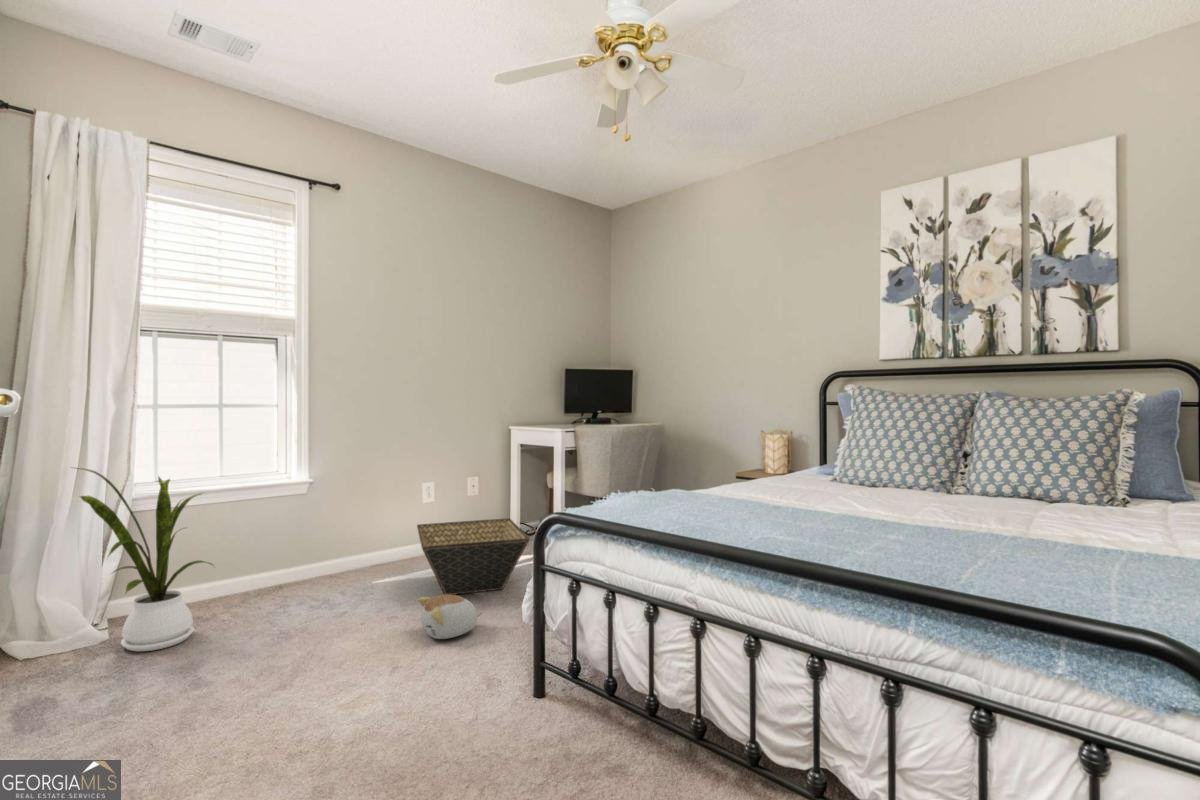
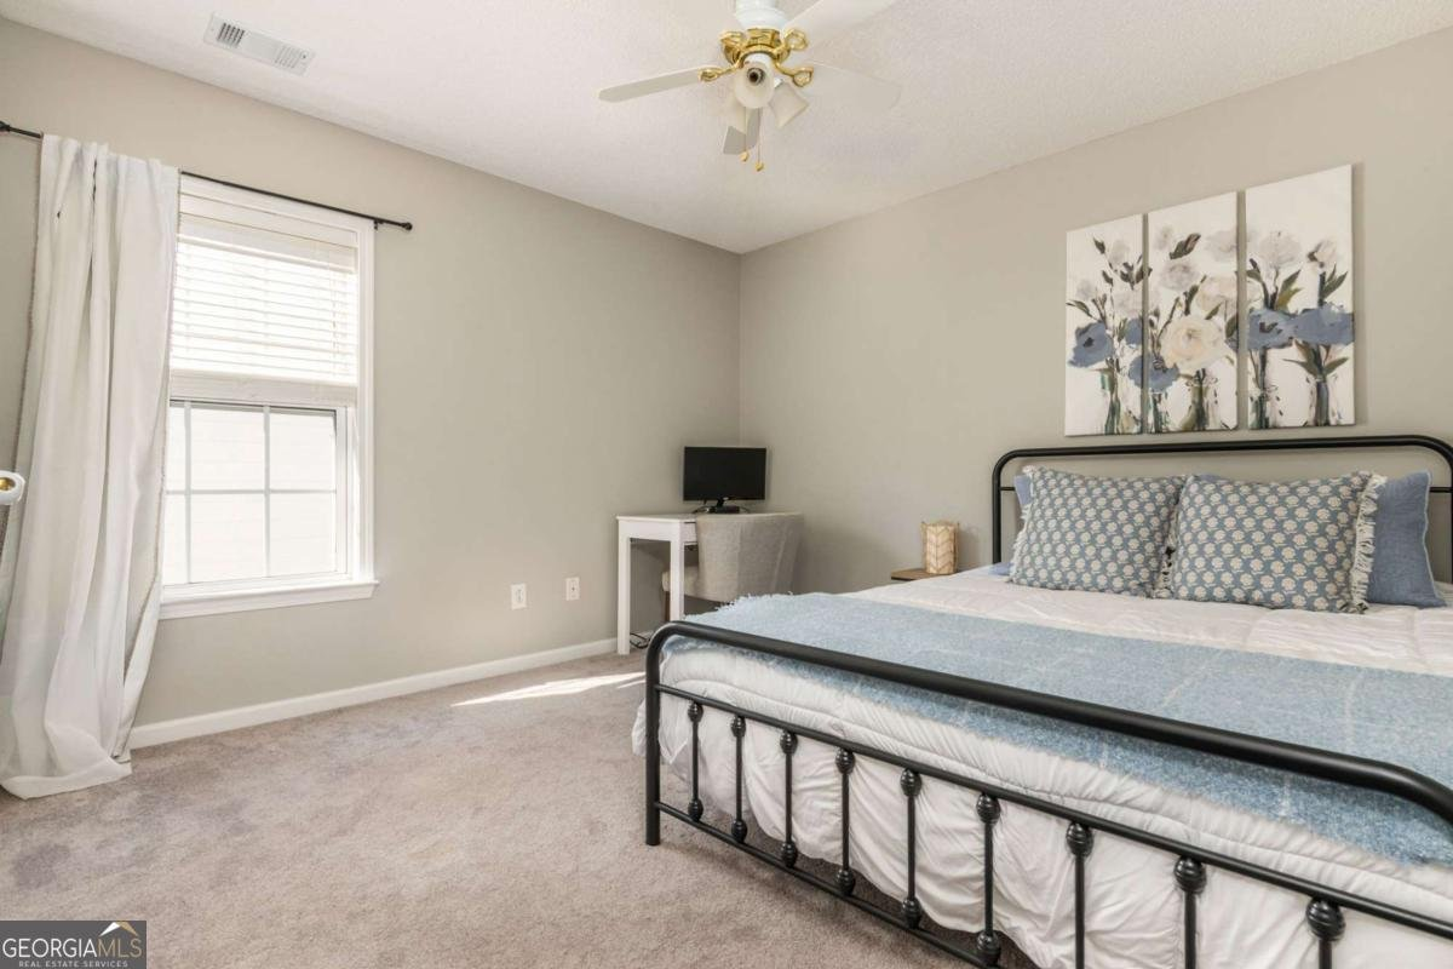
- house plant [68,466,216,652]
- plush toy [417,594,484,640]
- basket [416,517,531,595]
